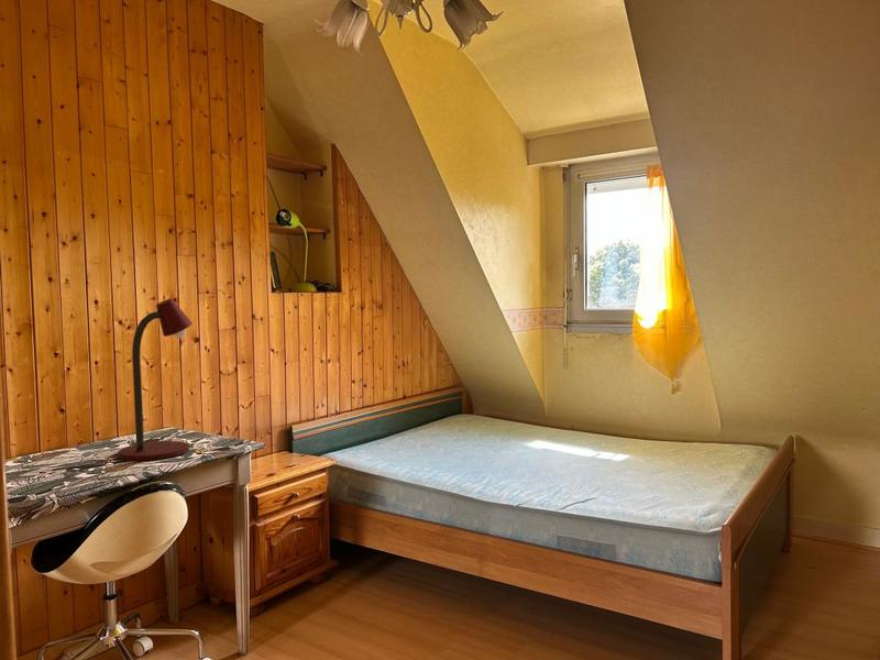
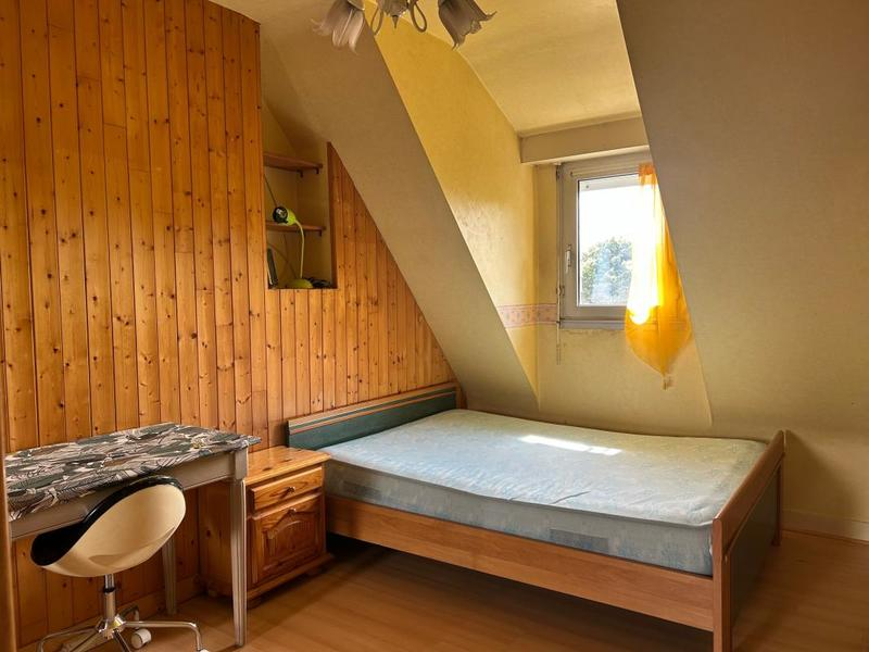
- desk lamp [117,297,194,461]
